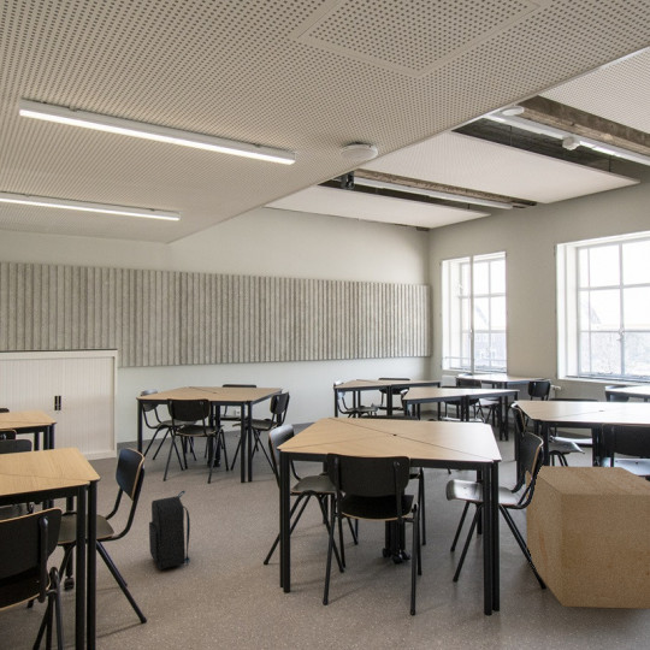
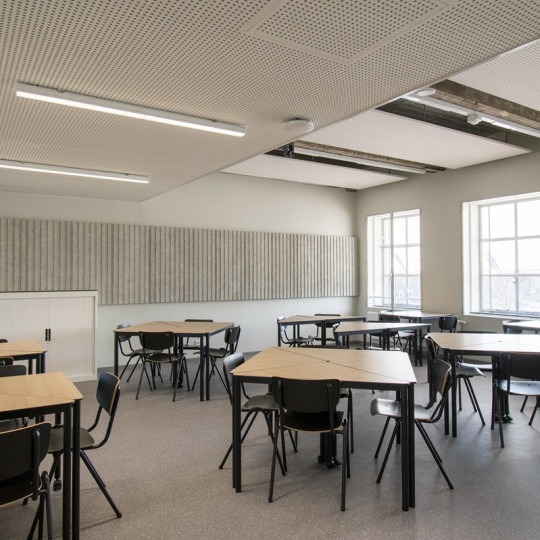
- cardboard box [525,465,650,610]
- backpack [148,490,191,571]
